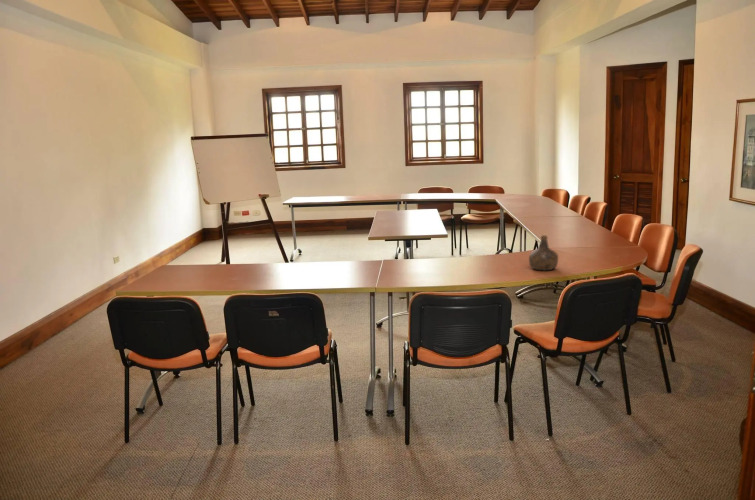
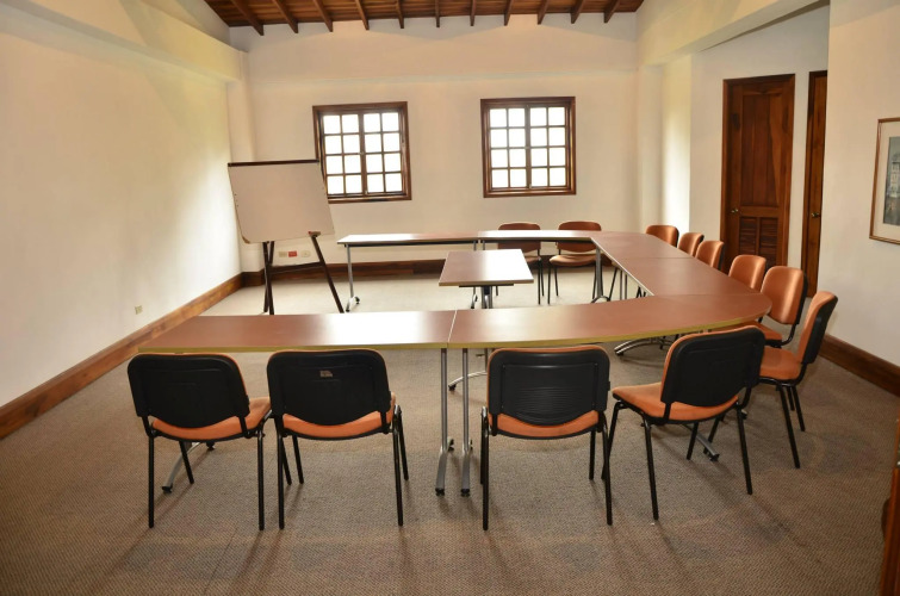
- bottle [528,234,559,271]
